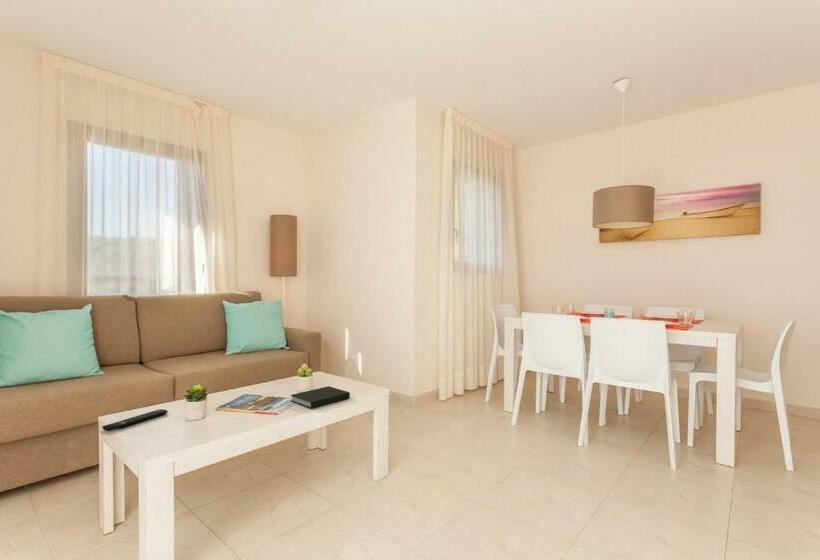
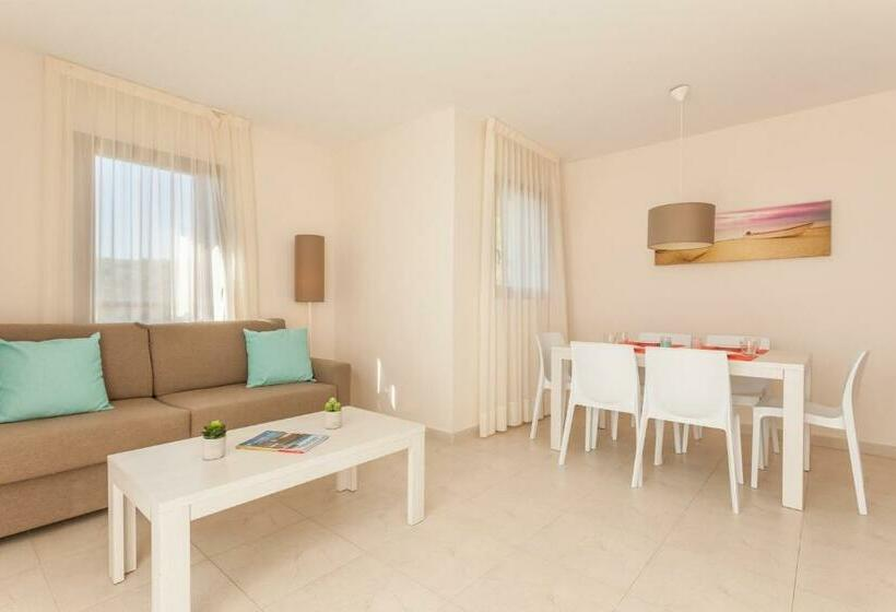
- remote control [101,408,169,432]
- book [290,385,351,409]
